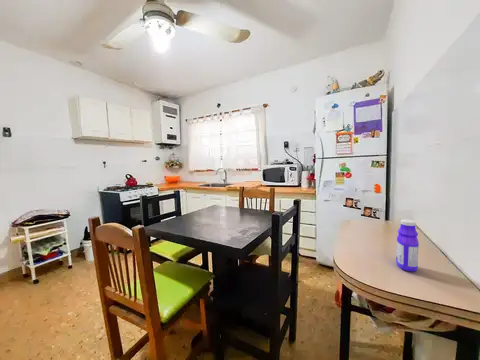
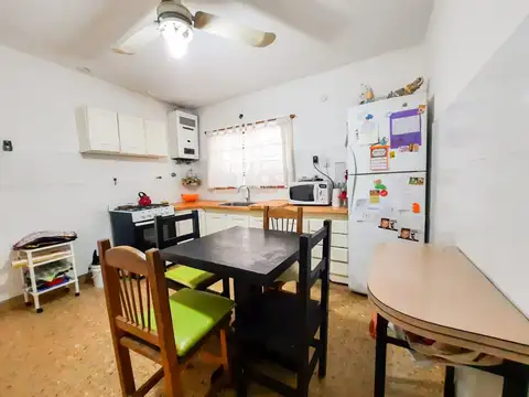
- bottle [395,218,420,272]
